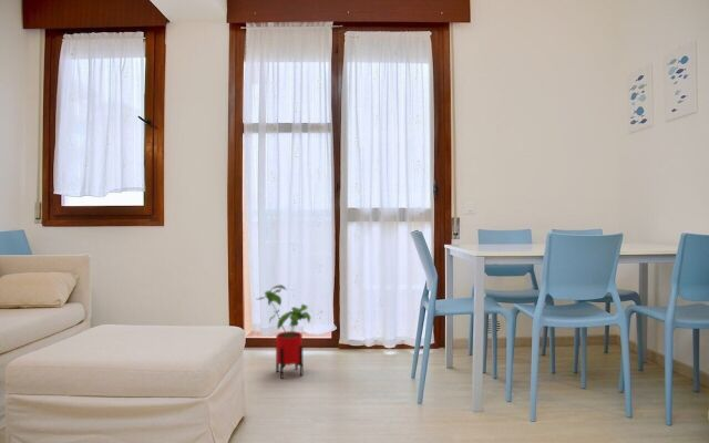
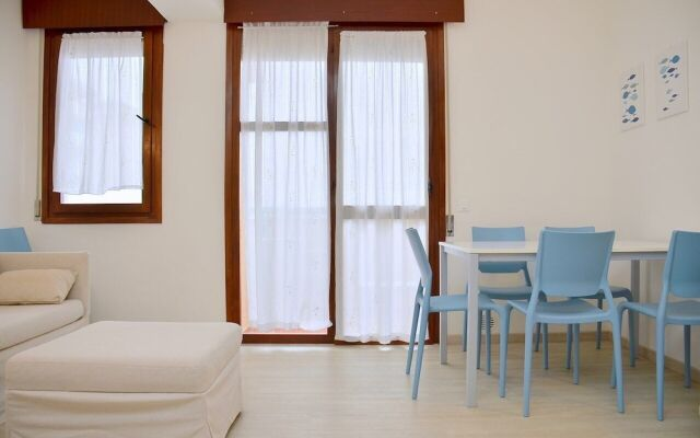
- house plant [256,284,311,380]
